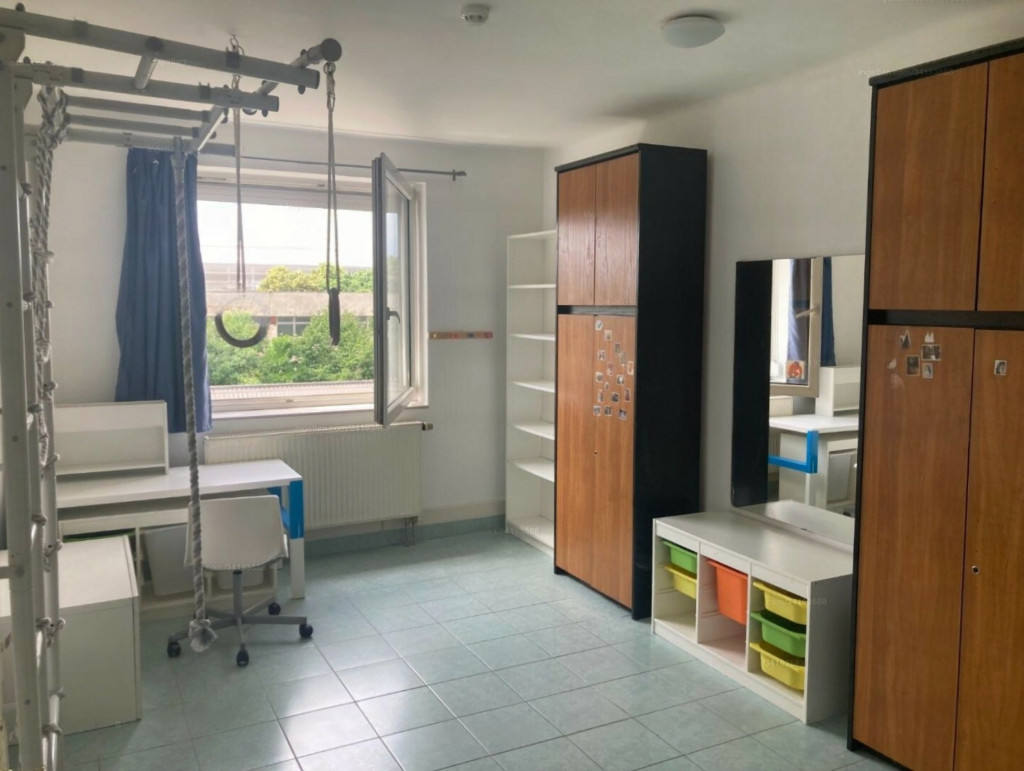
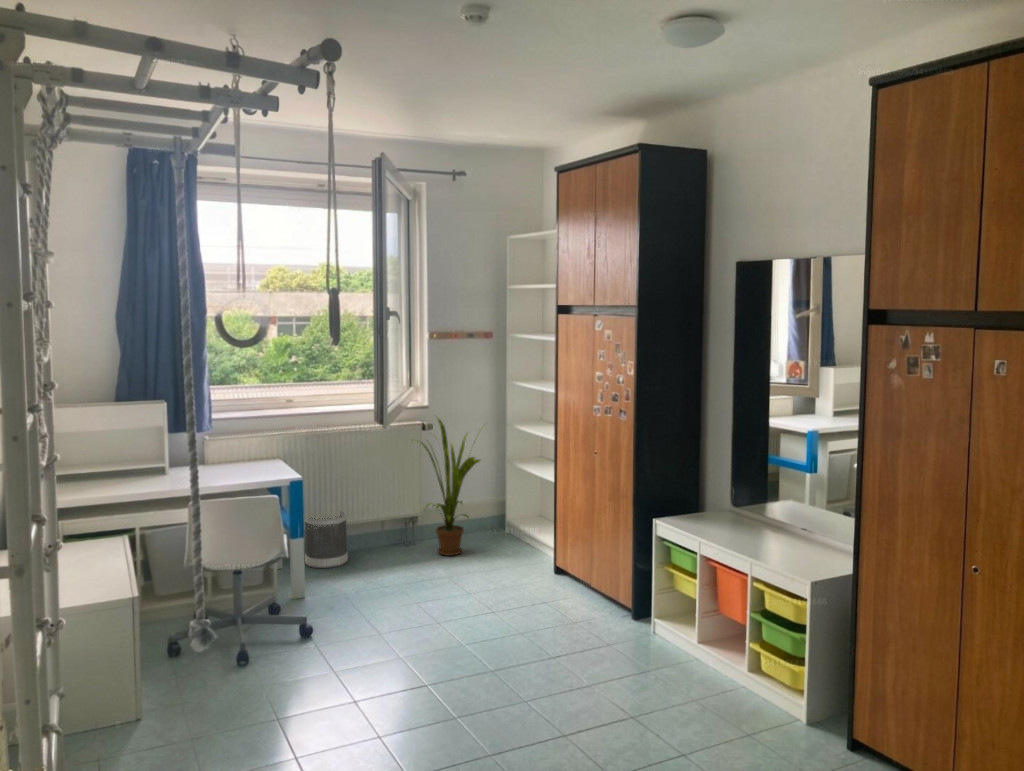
+ house plant [412,415,488,557]
+ wastebasket [304,510,349,569]
